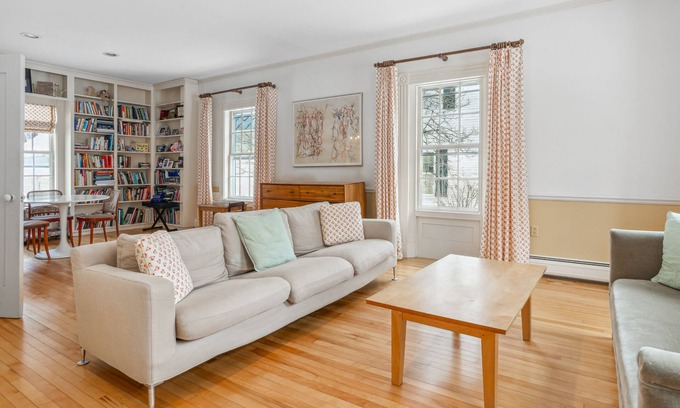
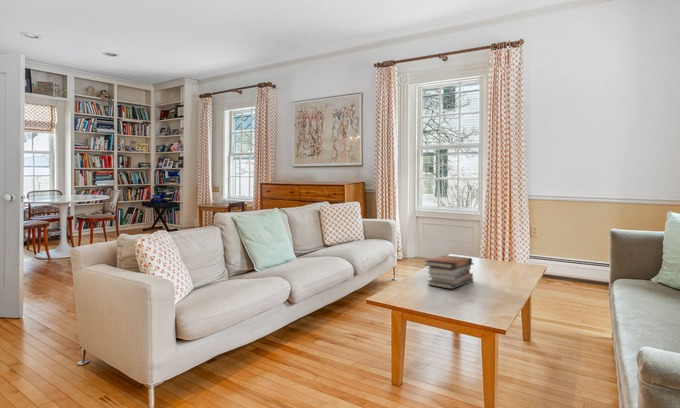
+ book stack [424,254,475,290]
